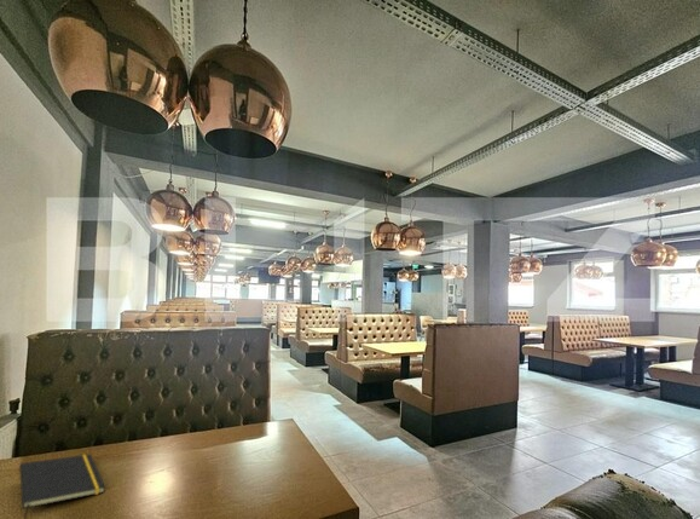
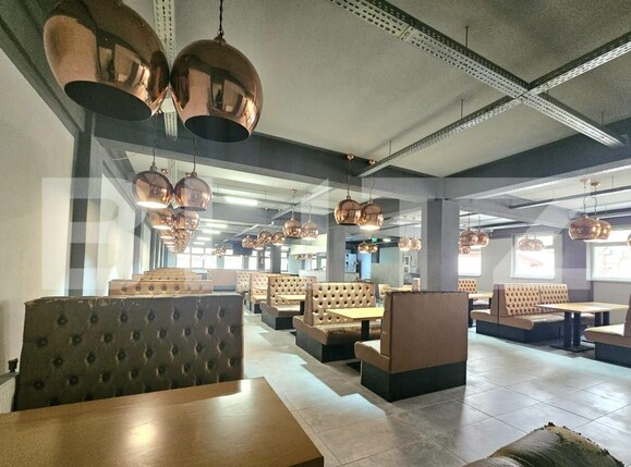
- notepad [18,452,106,519]
